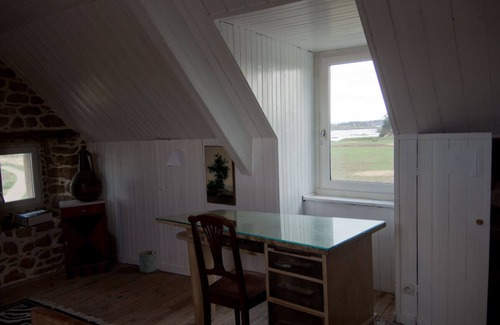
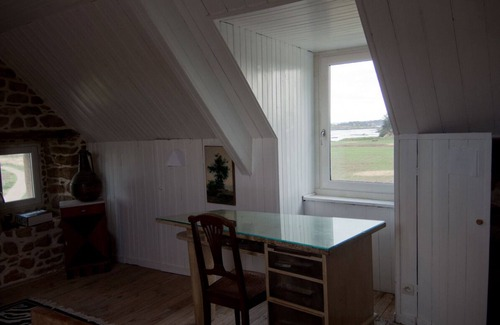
- planter [137,250,157,274]
